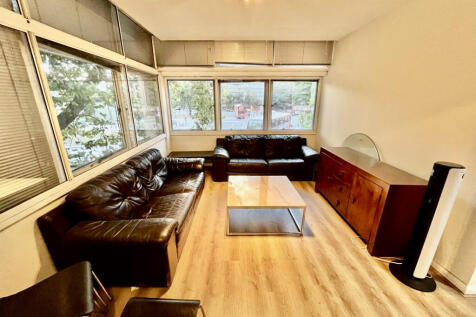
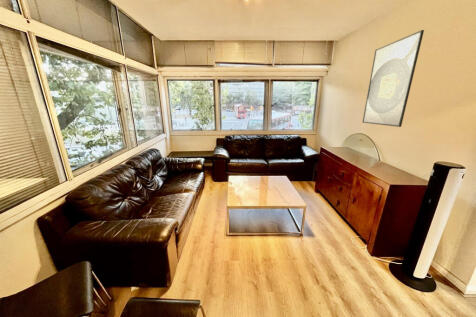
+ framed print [362,29,425,128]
